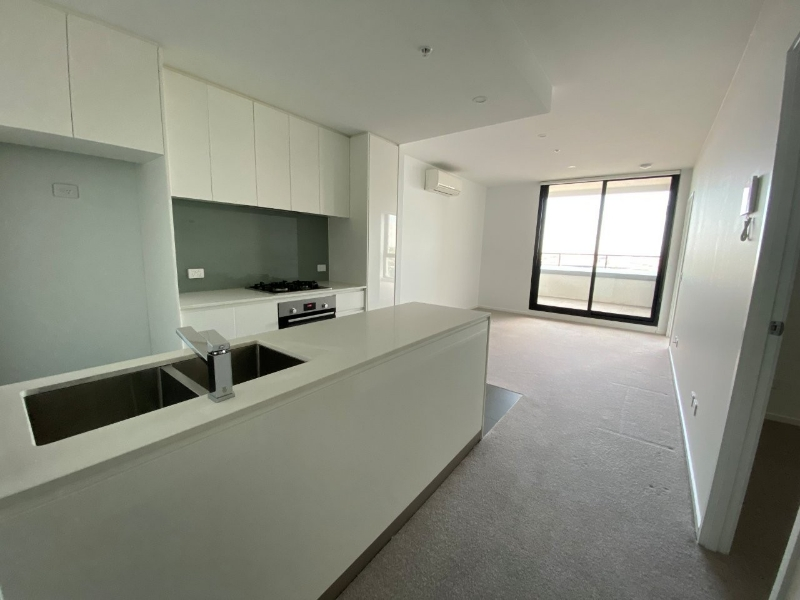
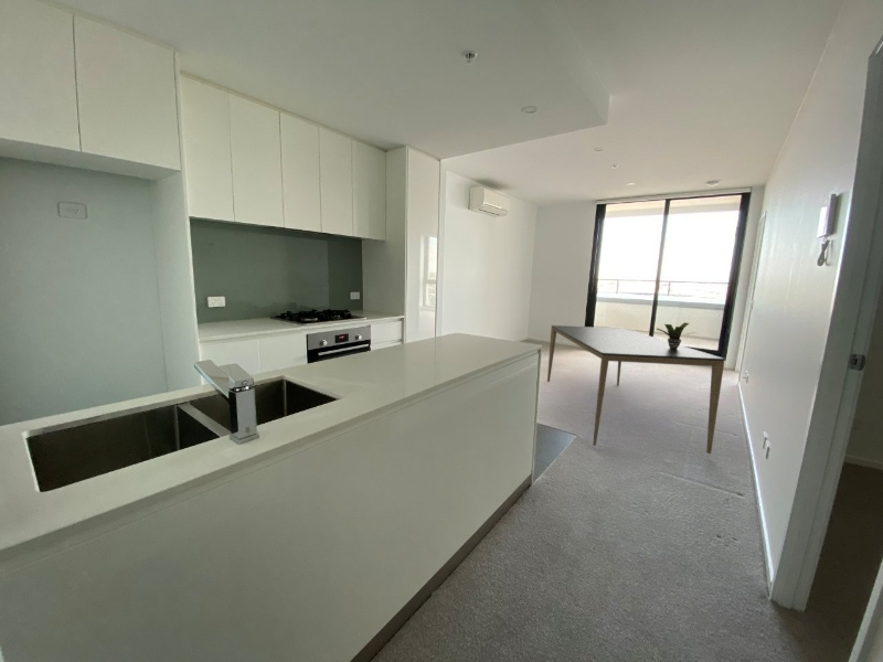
+ potted plant [656,321,696,349]
+ dining table [546,324,726,455]
